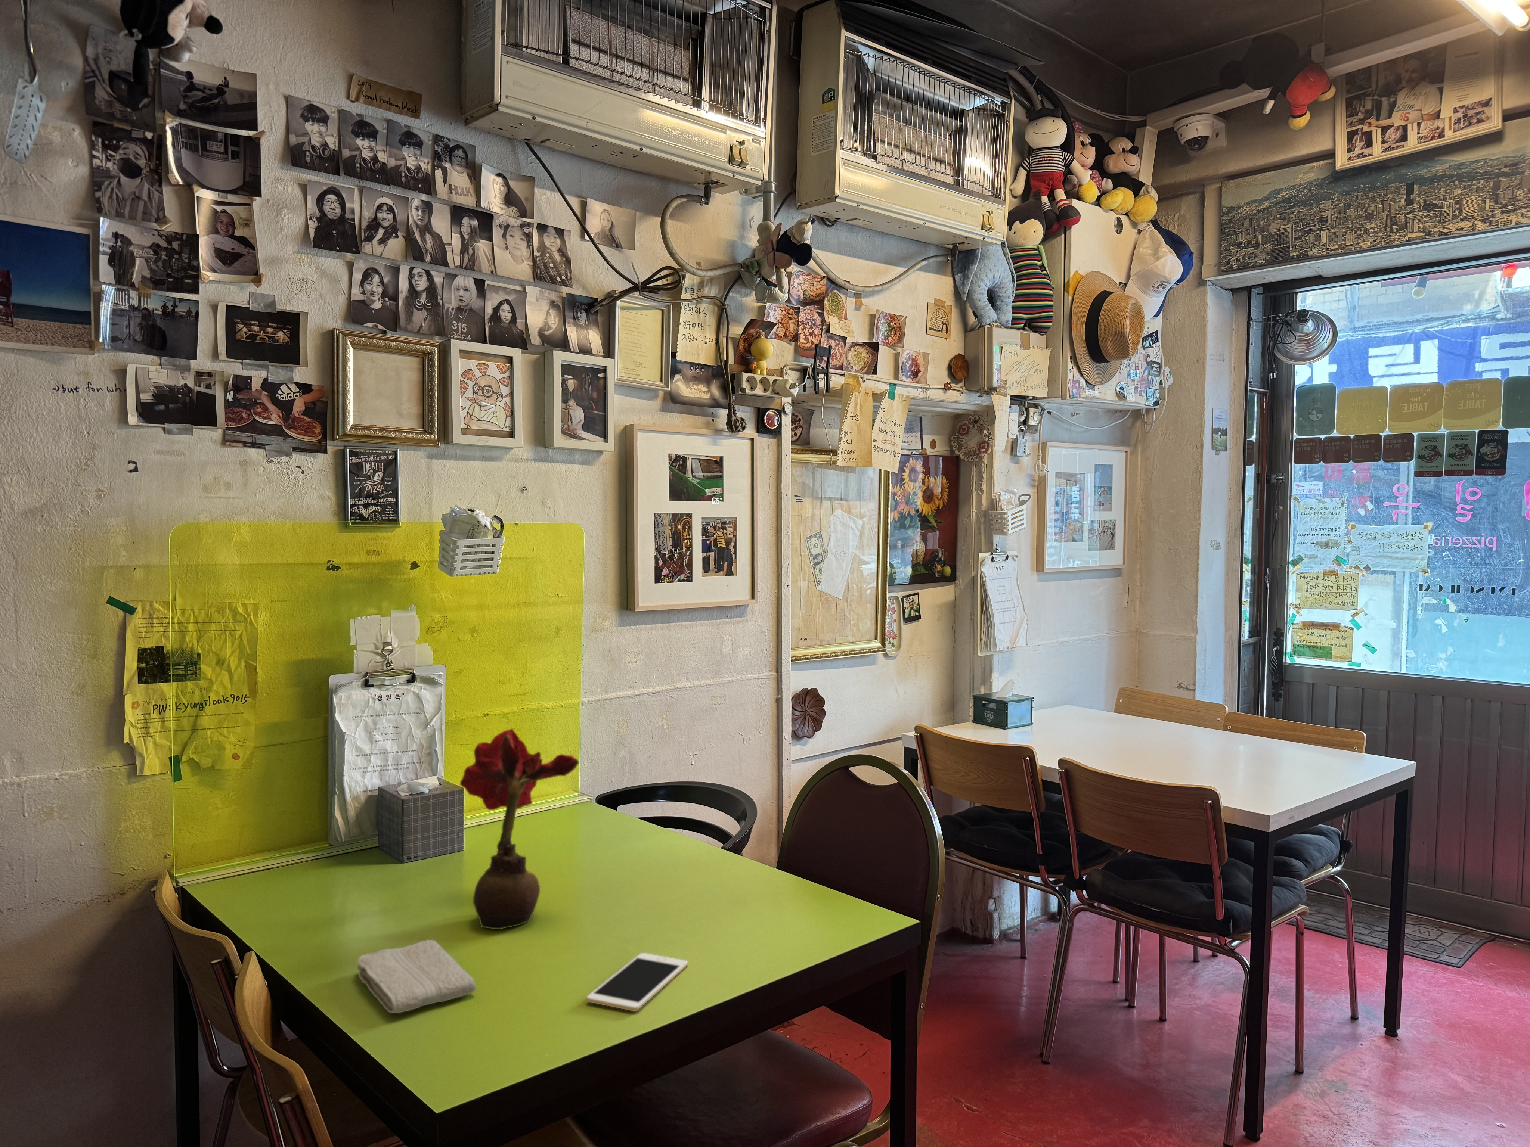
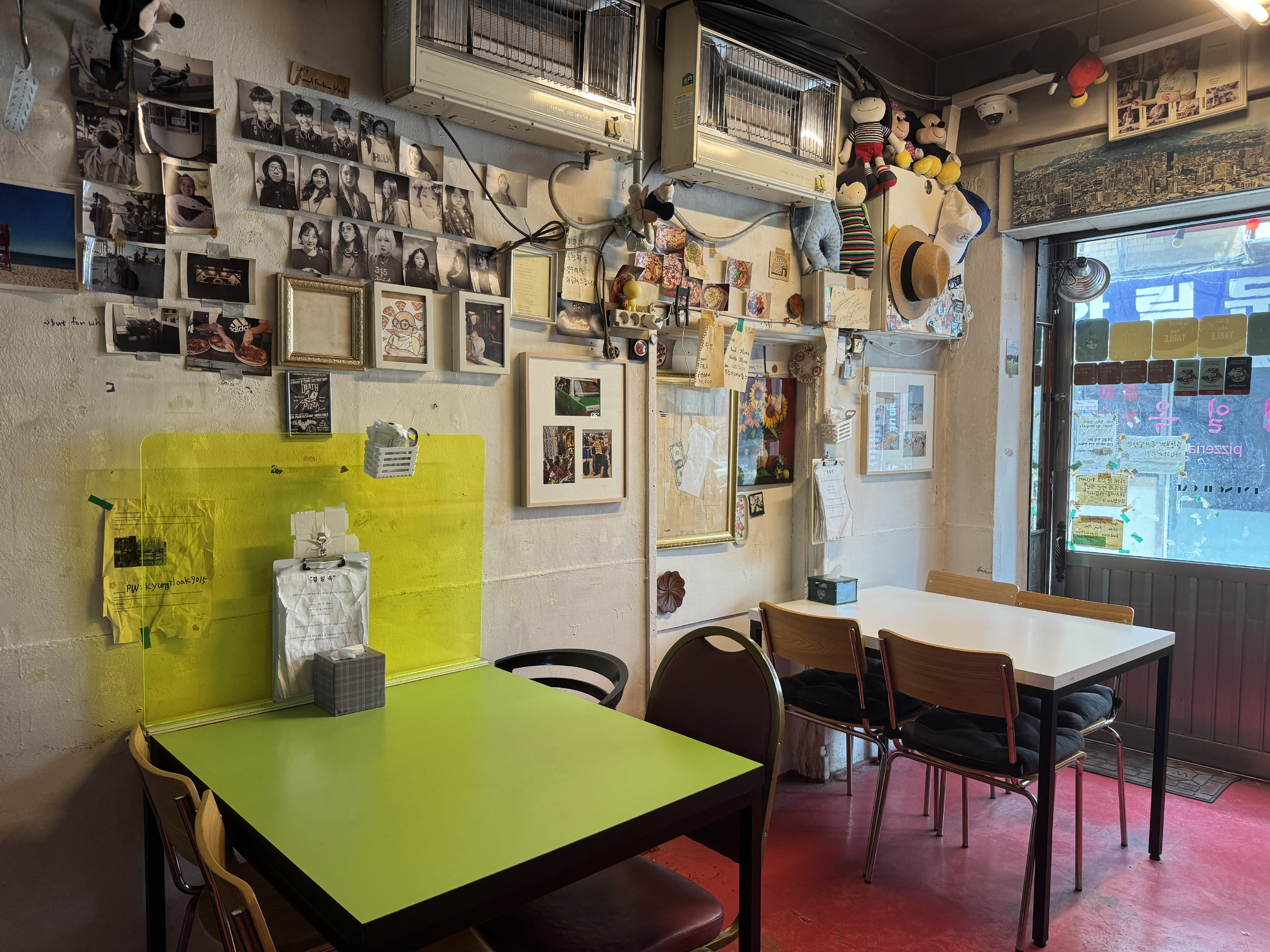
- washcloth [357,940,477,1013]
- cell phone [585,953,688,1012]
- flower [459,728,579,930]
